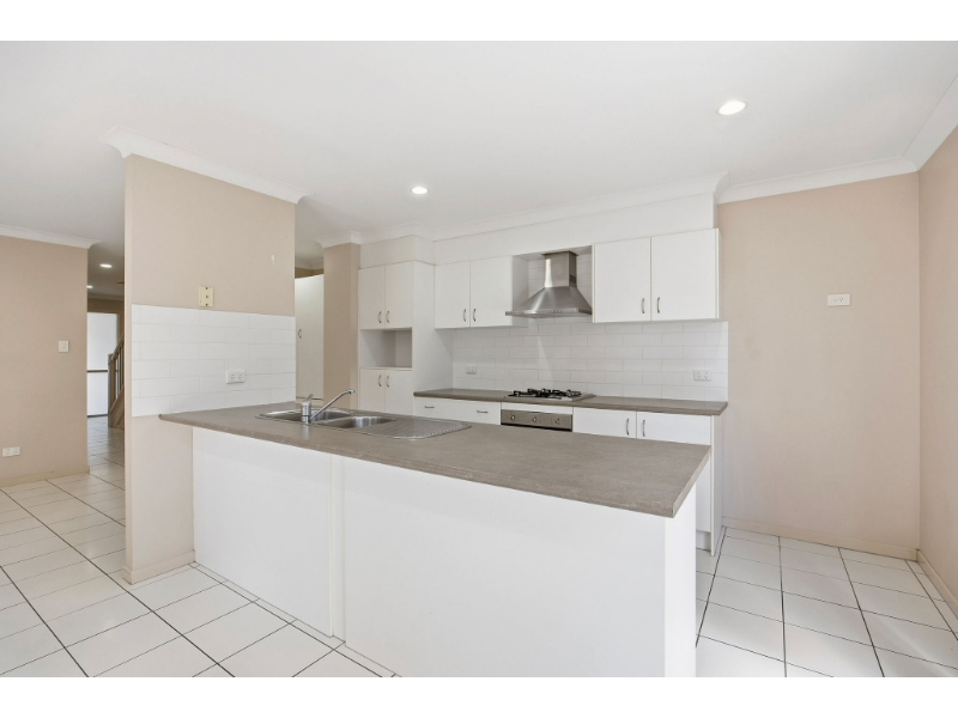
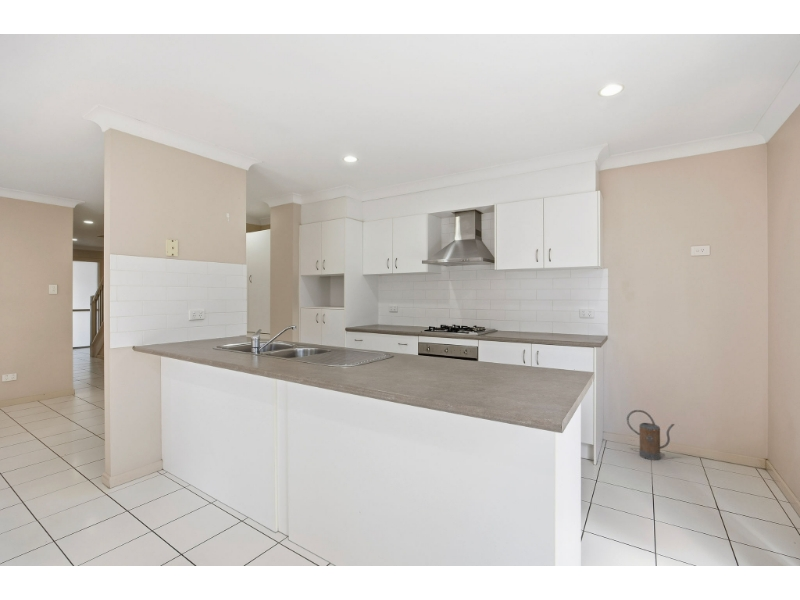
+ watering can [626,409,676,461]
